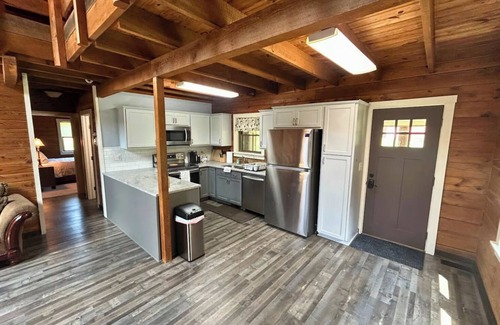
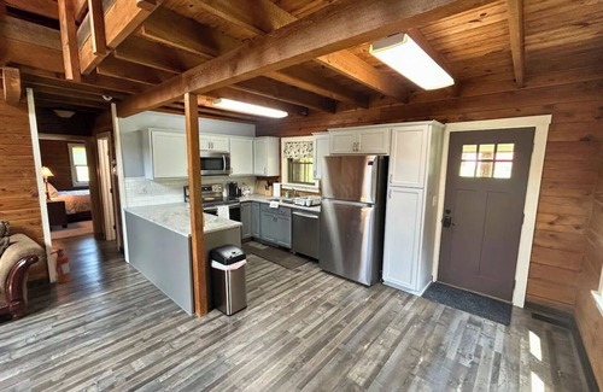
+ fire extinguisher [48,247,72,285]
